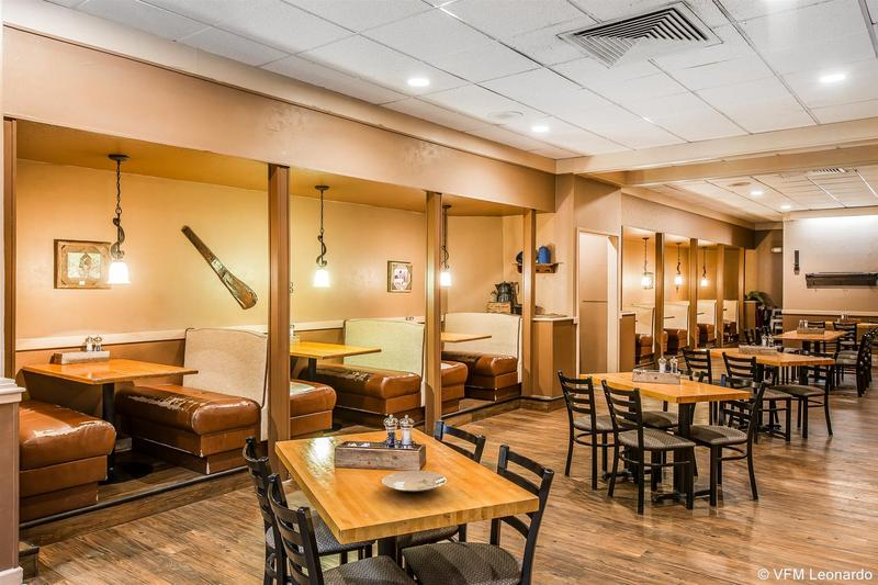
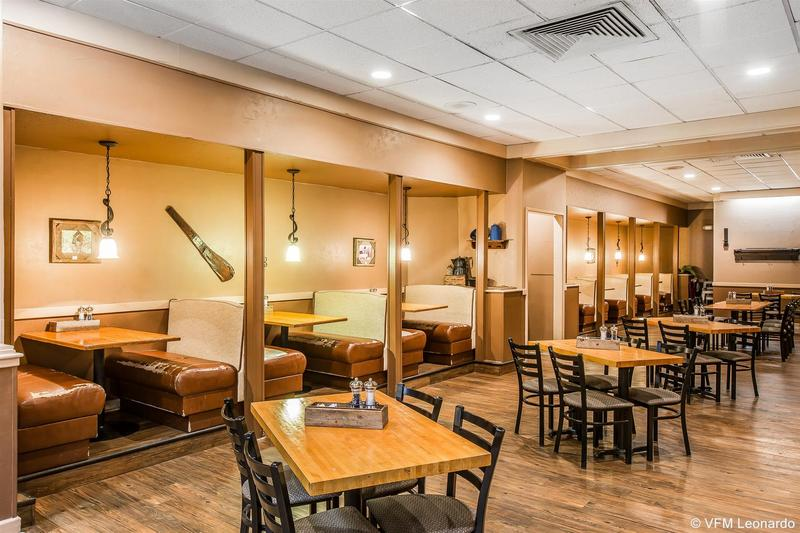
- plate [381,470,448,494]
